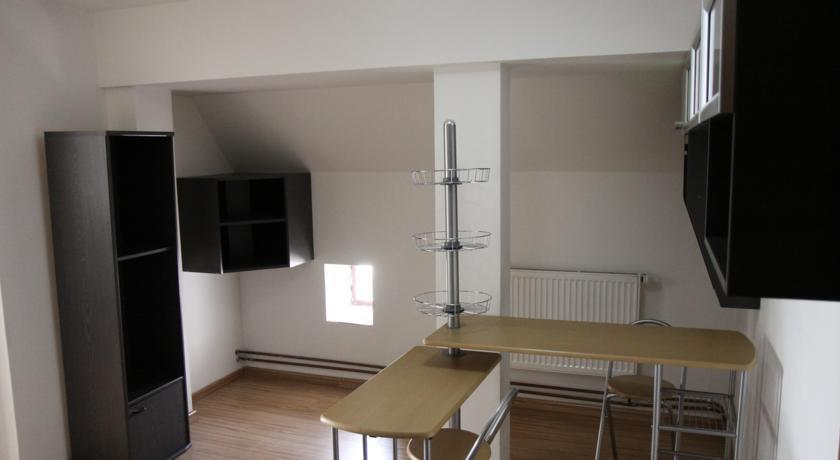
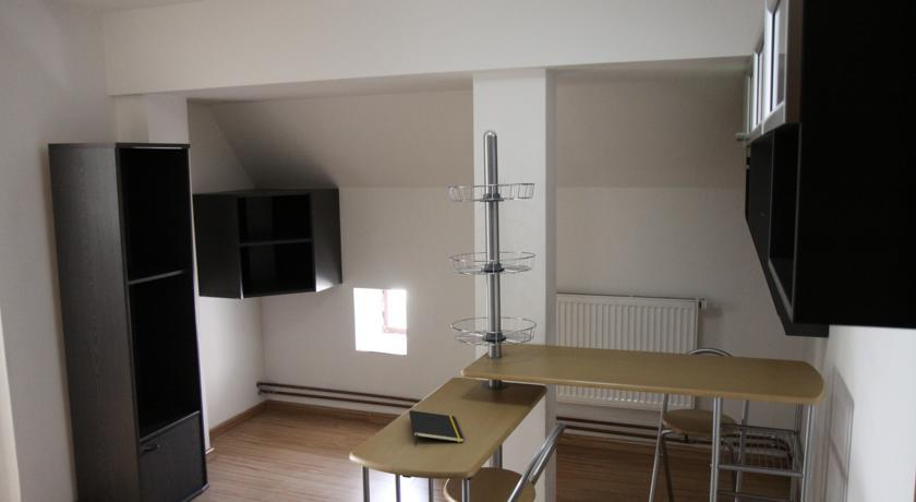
+ notepad [408,409,465,447]
